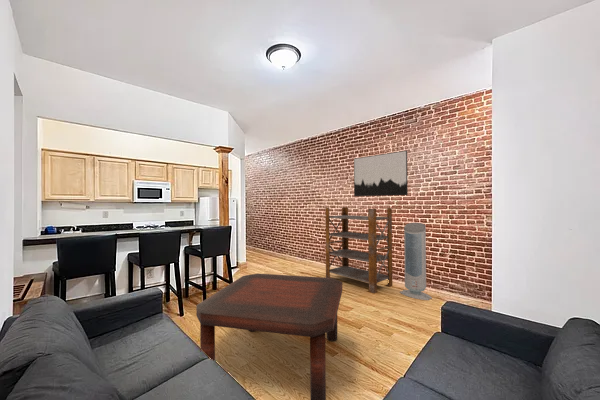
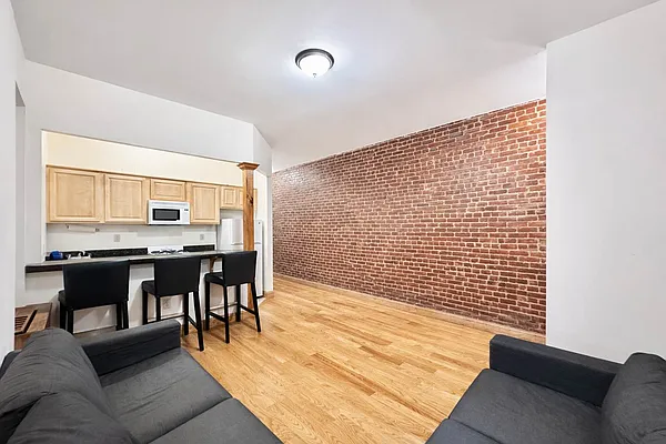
- wall art [353,150,409,197]
- coffee table [195,273,343,400]
- shelving unit [324,206,393,294]
- air purifier [399,222,433,301]
